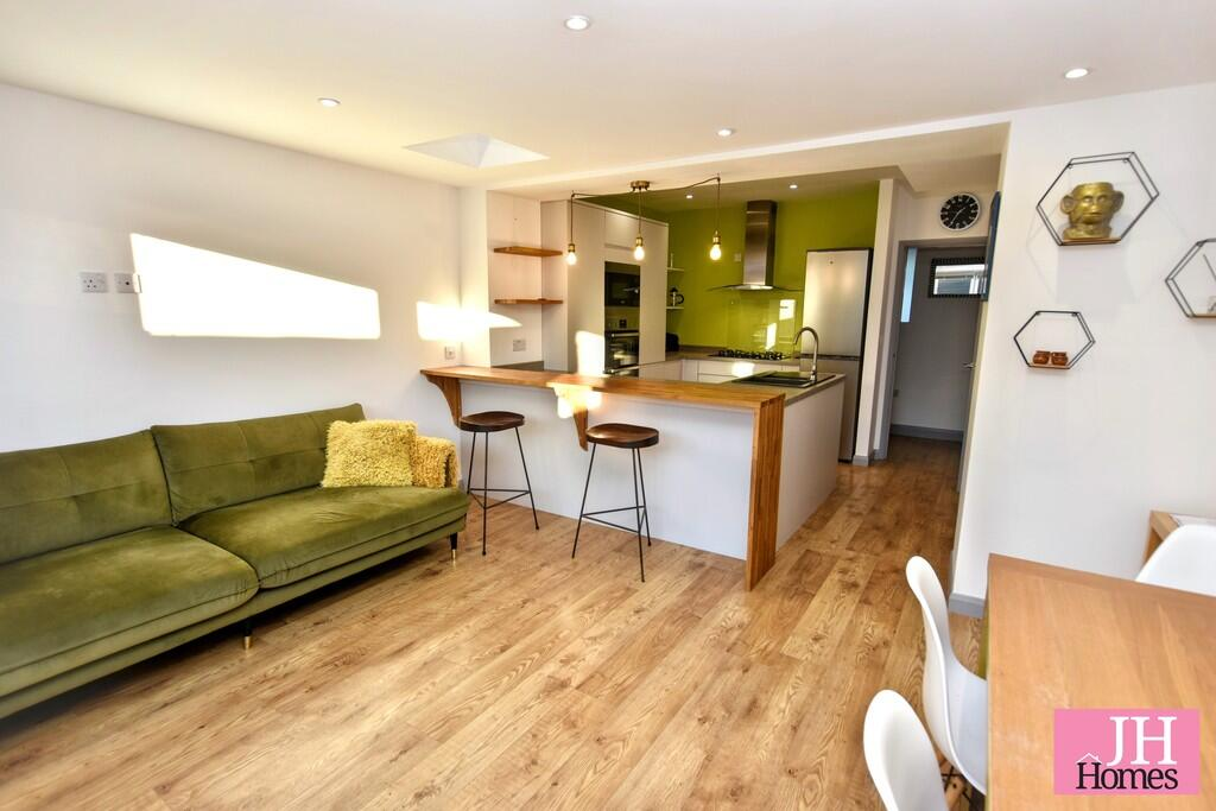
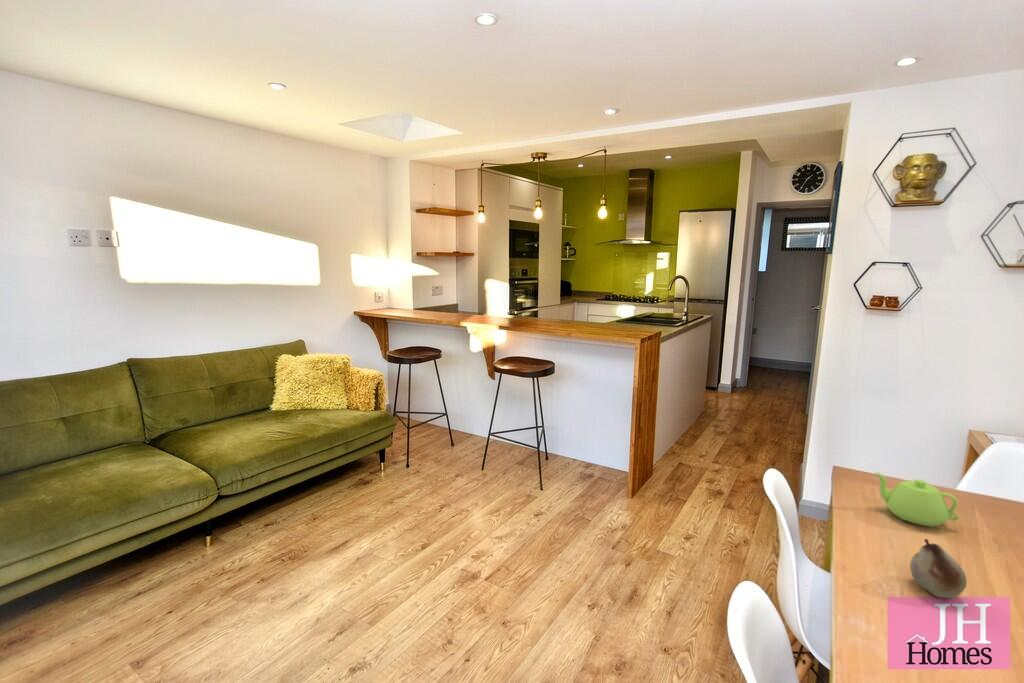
+ fruit [909,538,968,599]
+ teapot [873,470,960,528]
